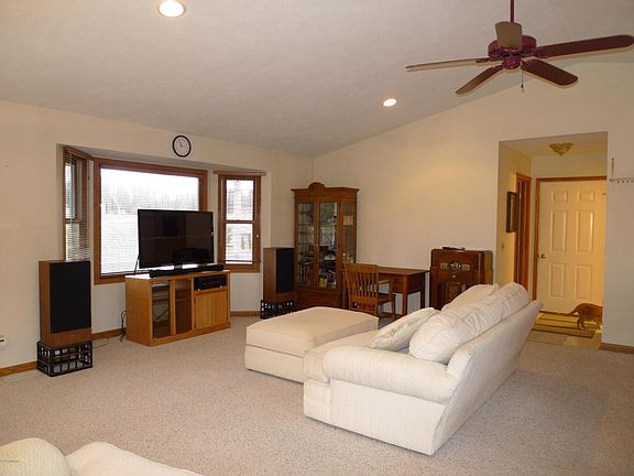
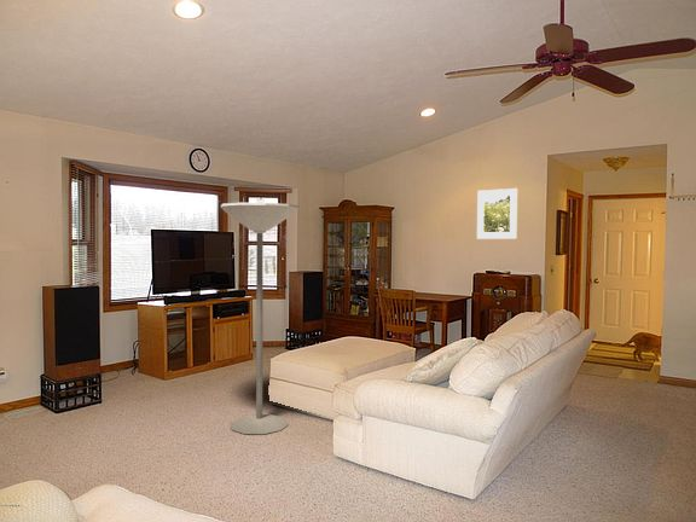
+ floor lamp [220,202,300,435]
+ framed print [476,187,518,240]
